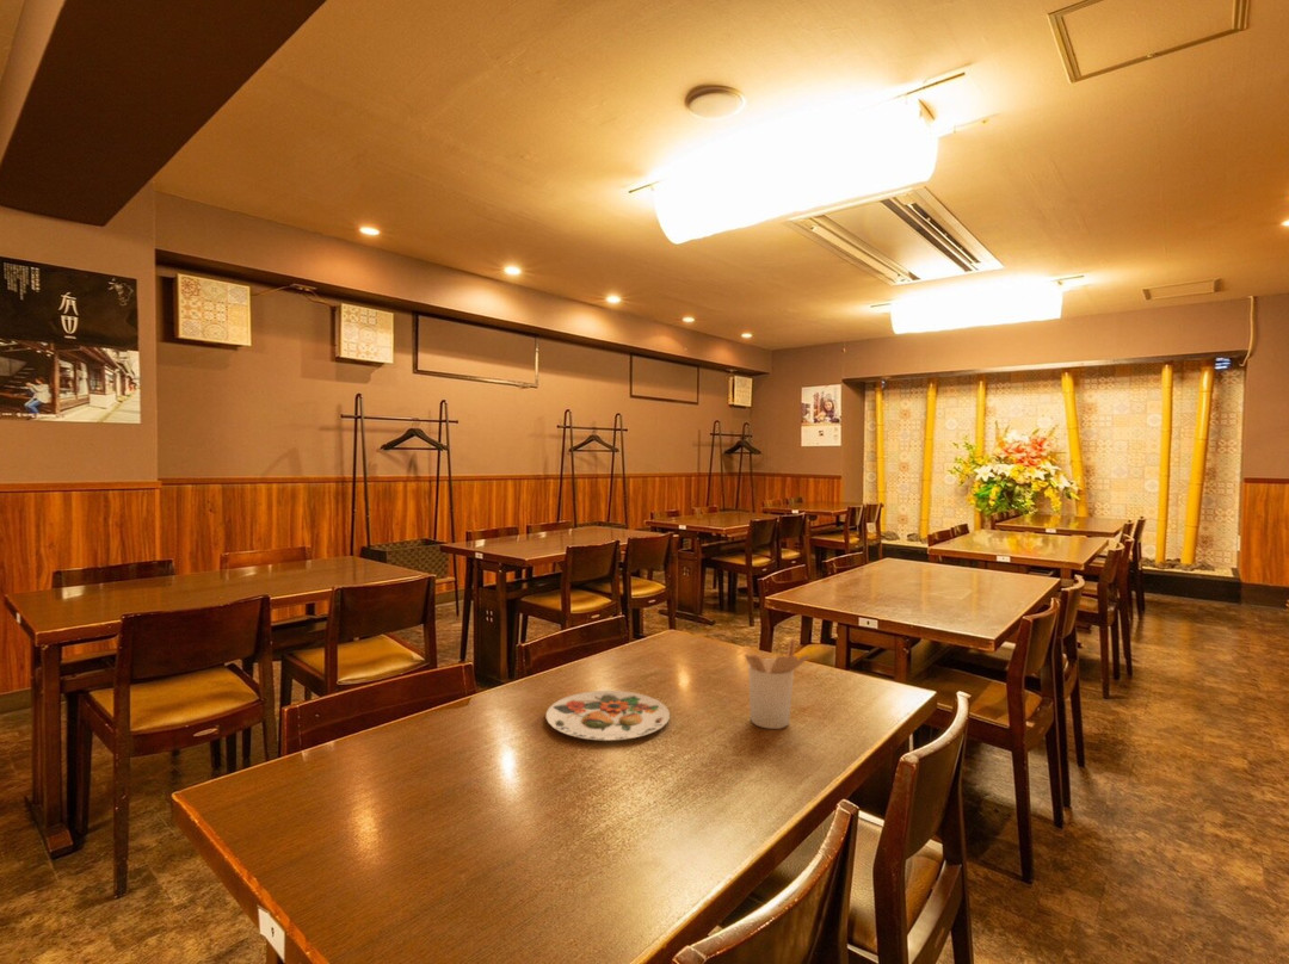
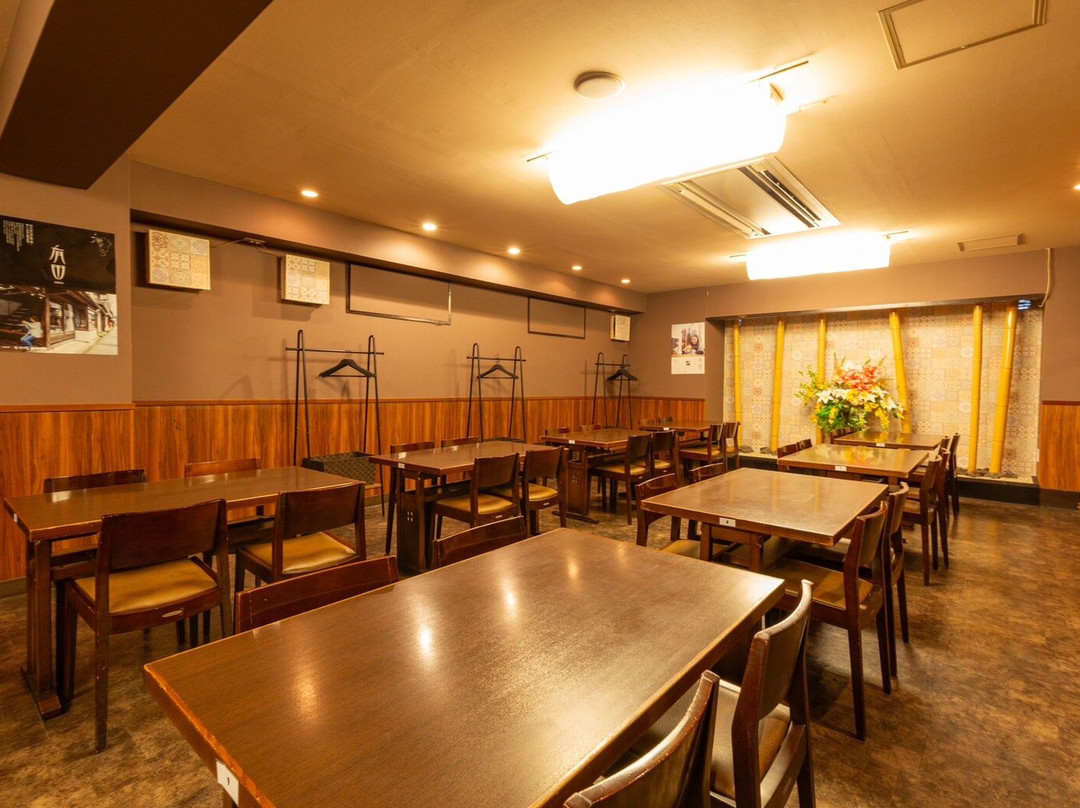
- plate [545,690,671,742]
- utensil holder [744,637,812,730]
